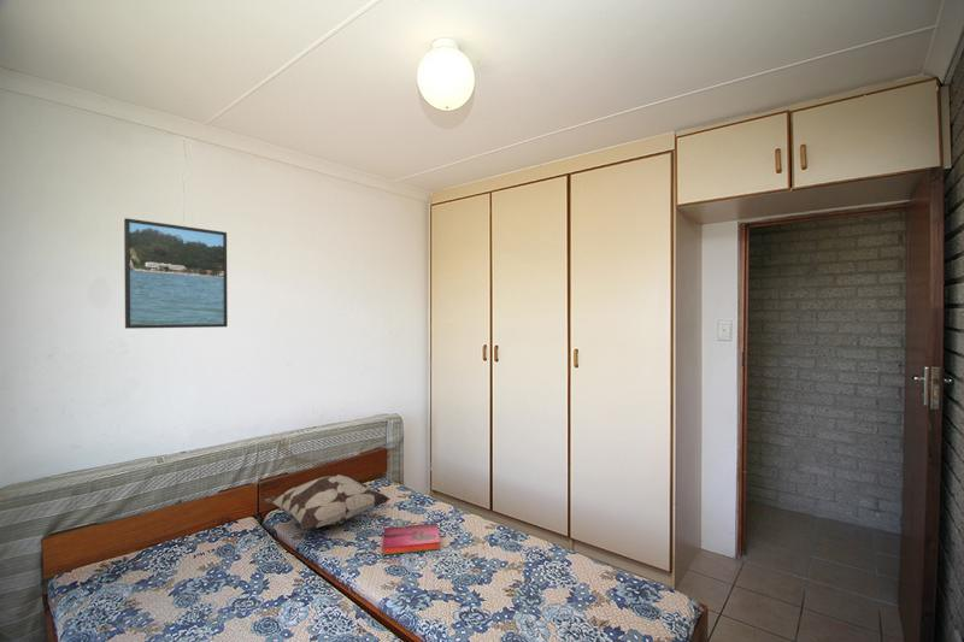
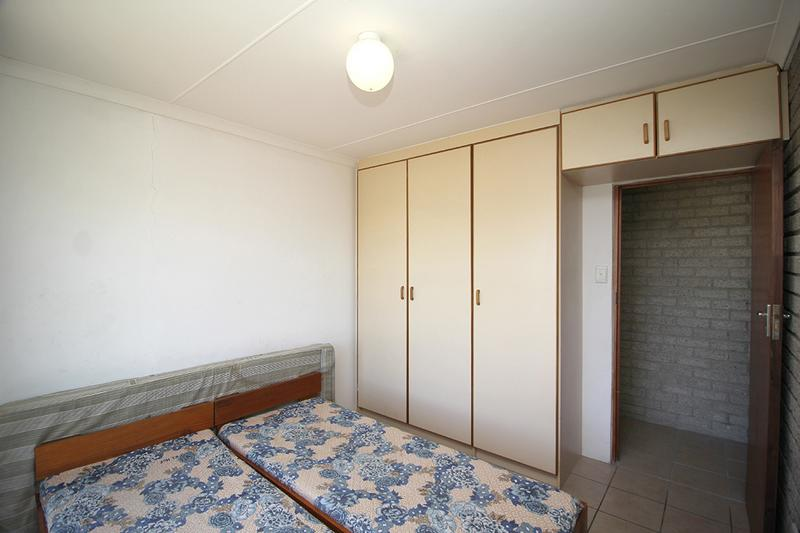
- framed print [123,217,229,330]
- decorative pillow [261,473,392,531]
- hardback book [382,523,441,556]
